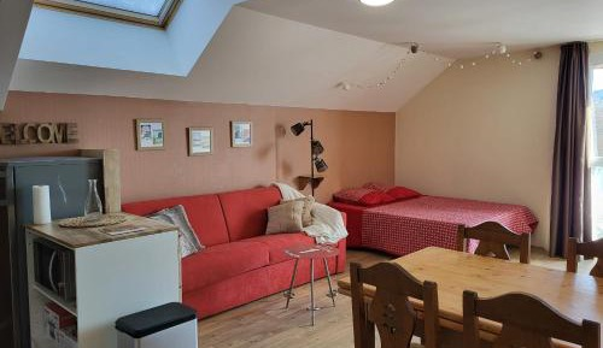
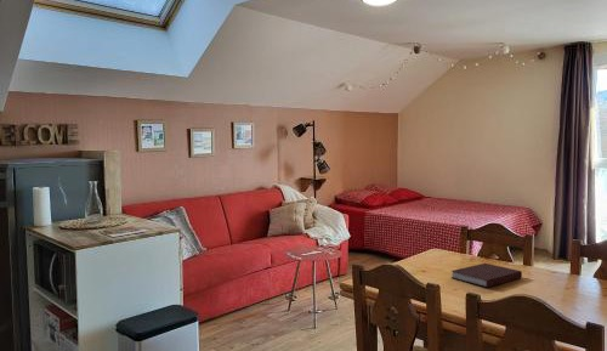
+ notebook [450,262,523,289]
